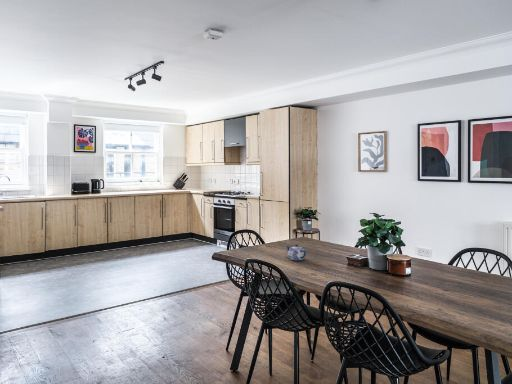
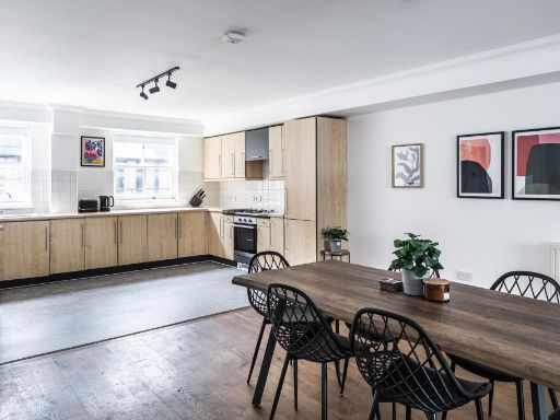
- teapot [286,243,307,261]
